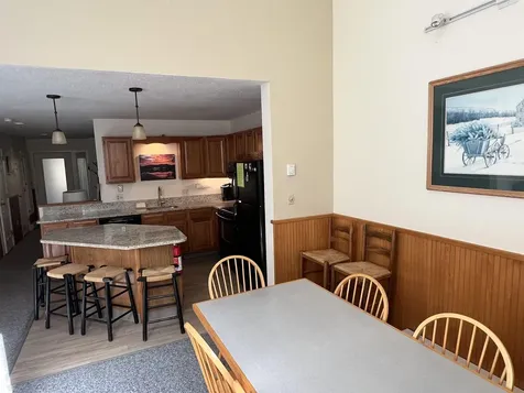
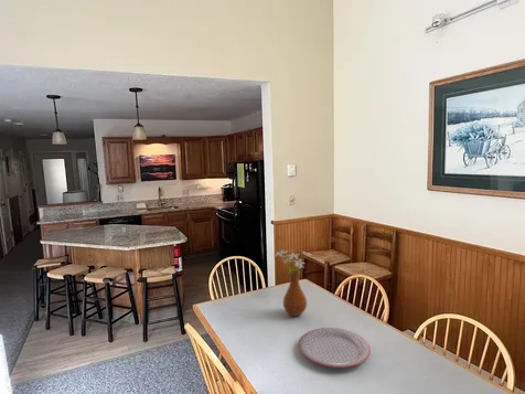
+ plate [297,327,372,369]
+ vase [274,249,311,317]
